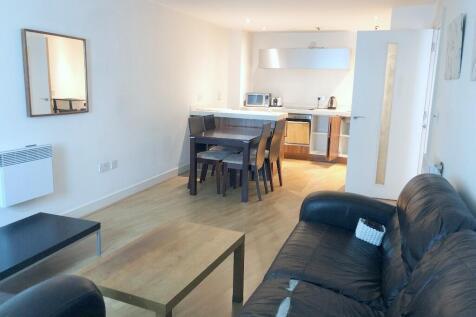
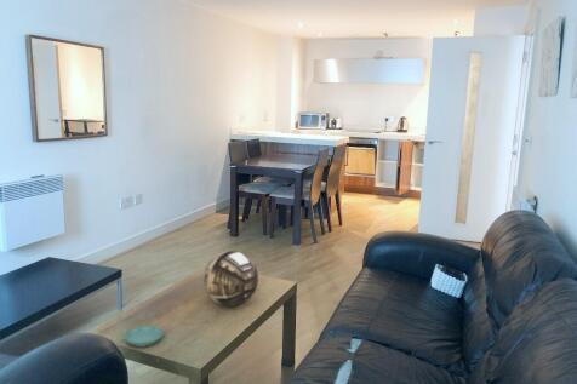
+ decorative bowl [202,250,259,308]
+ saucer [122,325,164,348]
